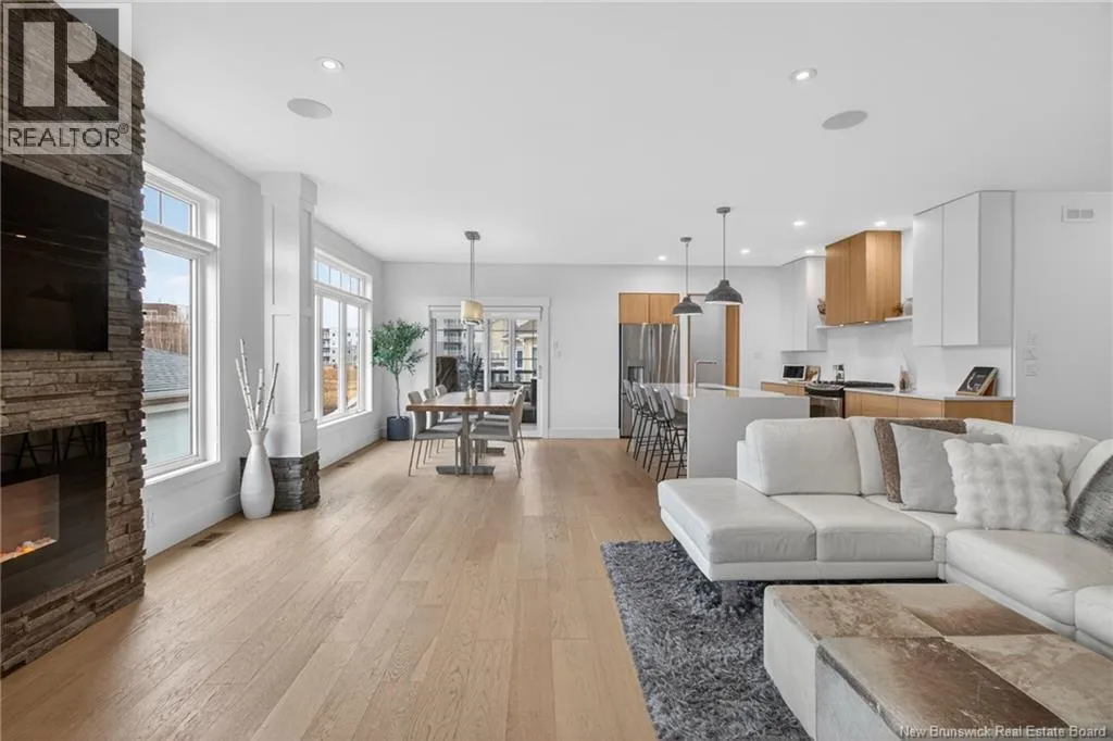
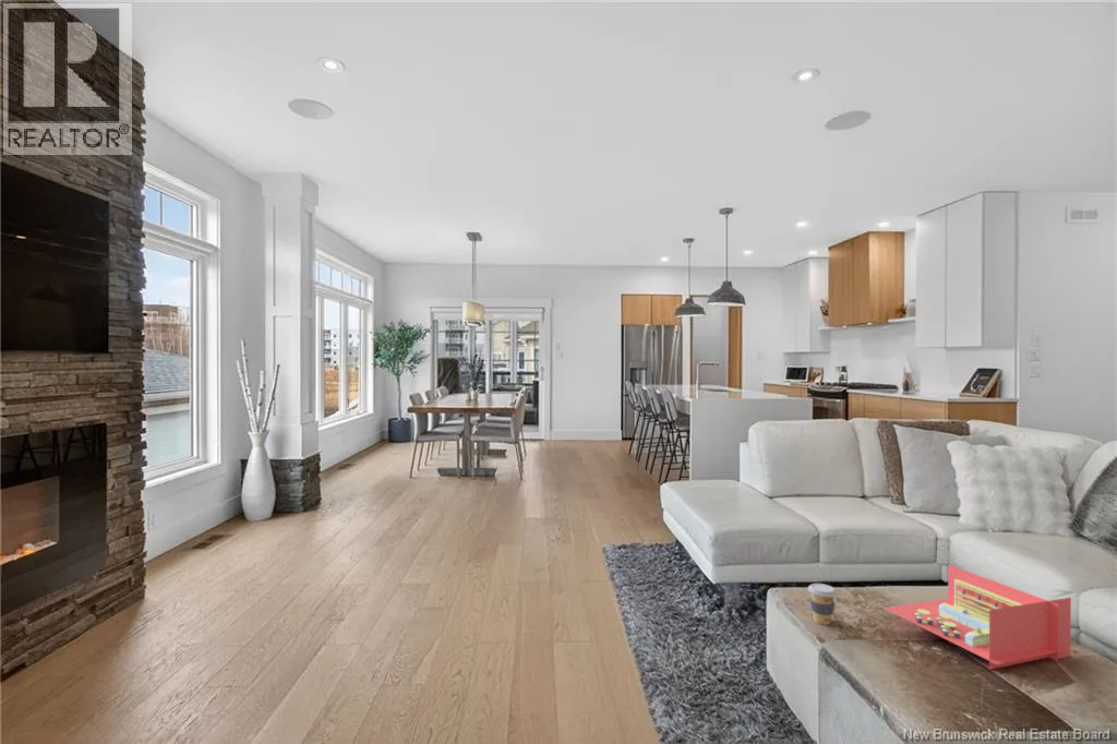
+ board game [882,563,1072,671]
+ coffee cup [807,583,838,626]
